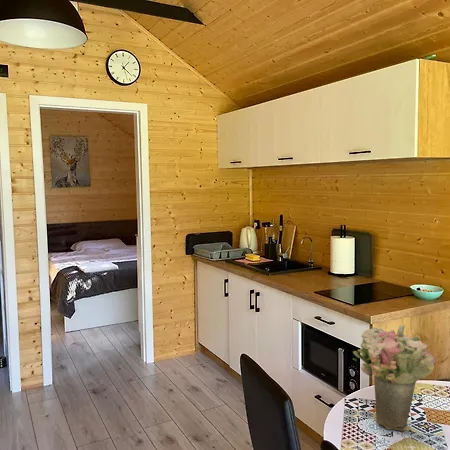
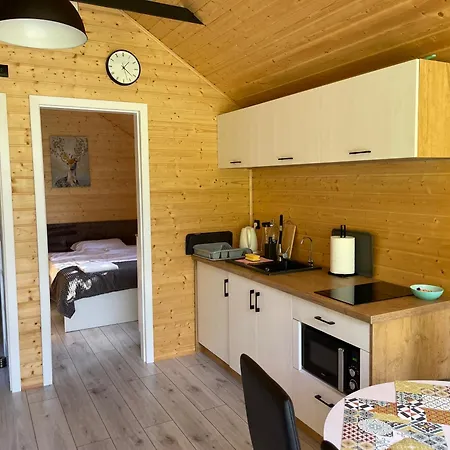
- flower bouquet [352,324,436,433]
